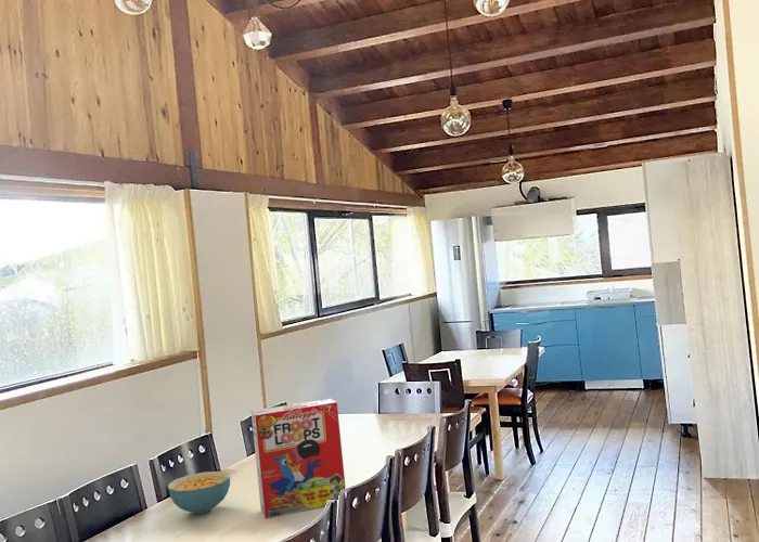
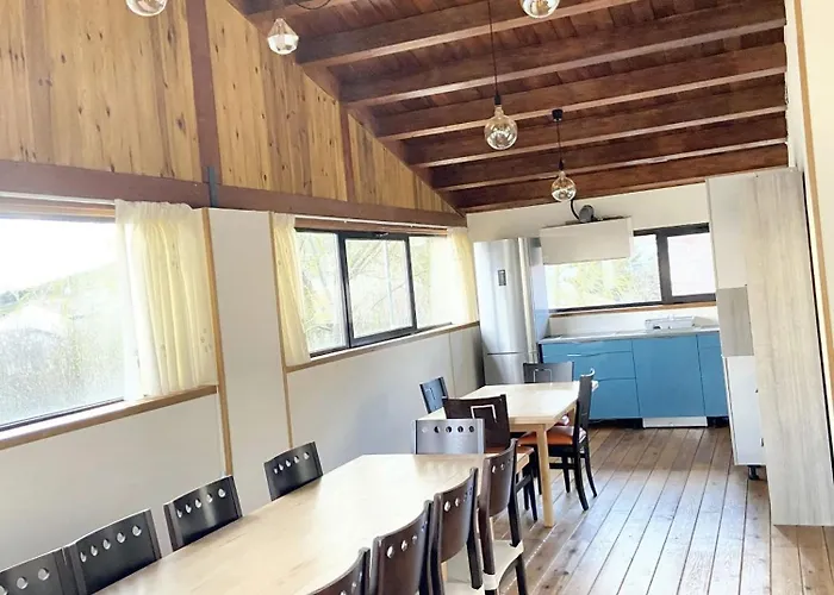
- cereal box [250,398,347,519]
- cereal bowl [167,470,231,515]
